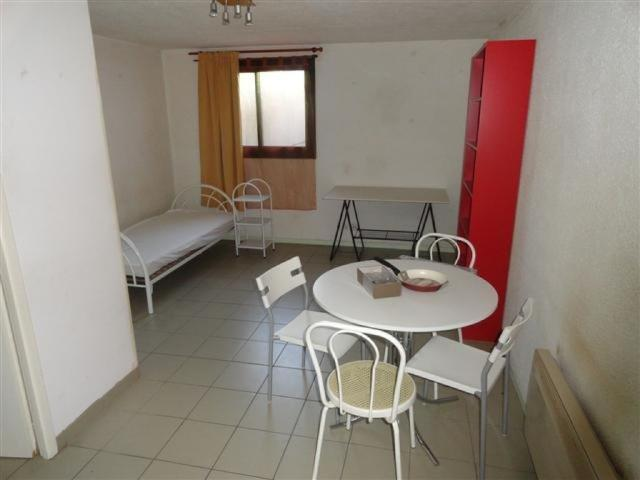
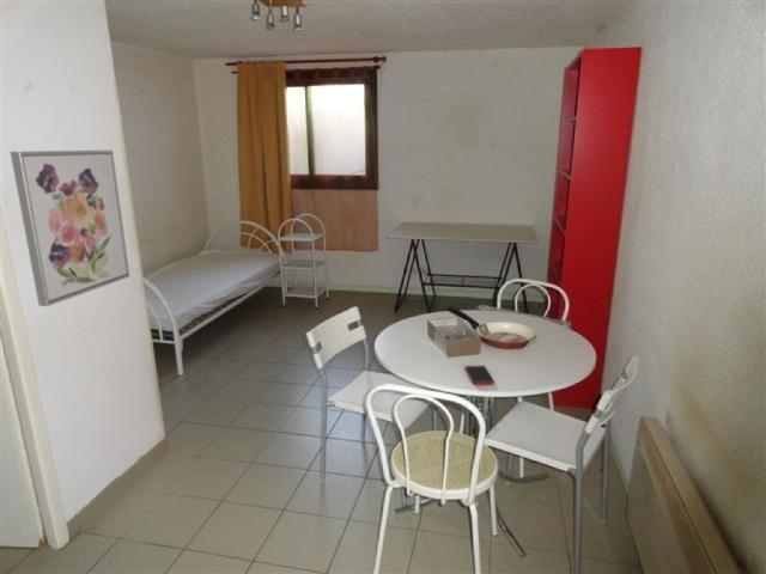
+ cell phone [464,365,496,386]
+ wall art [10,149,130,307]
